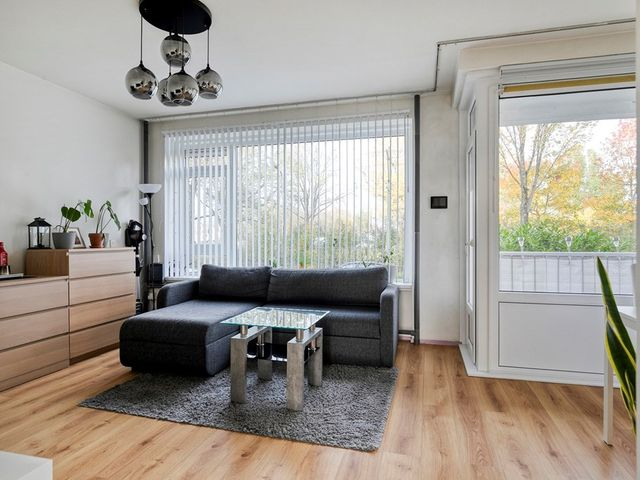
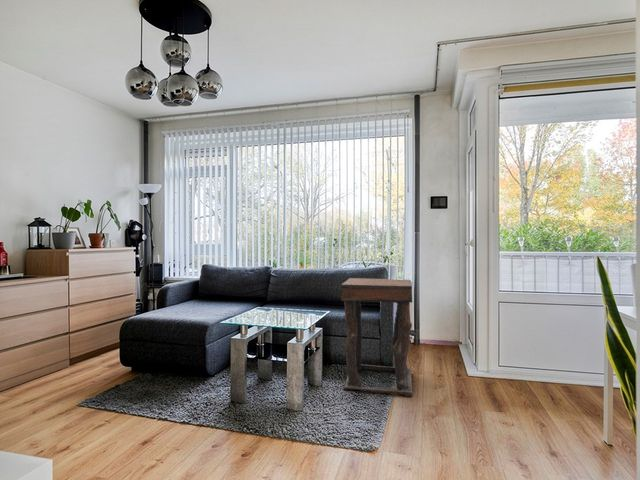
+ side table [340,277,413,397]
